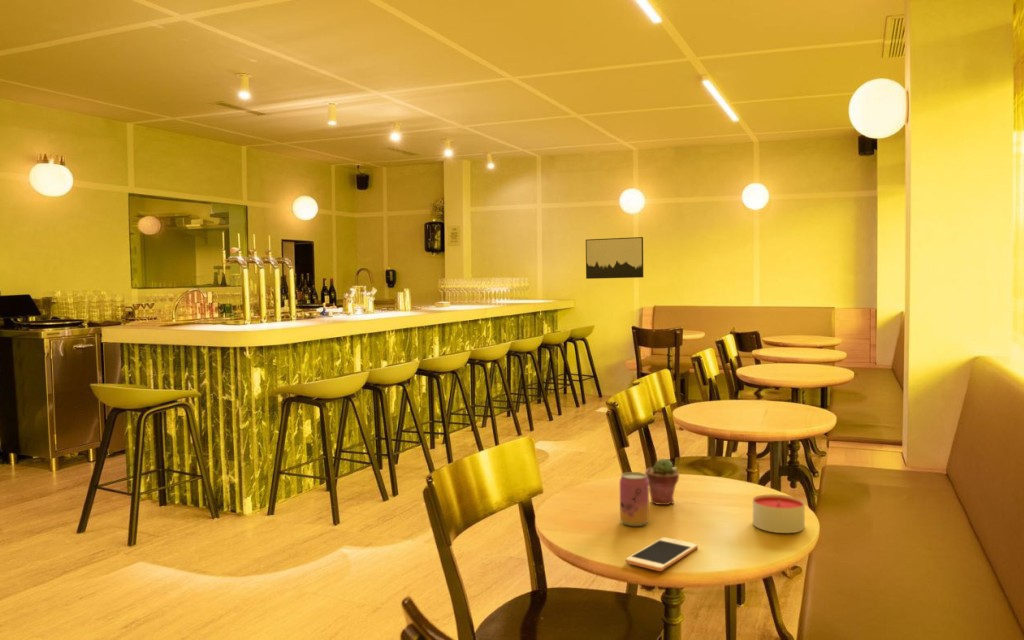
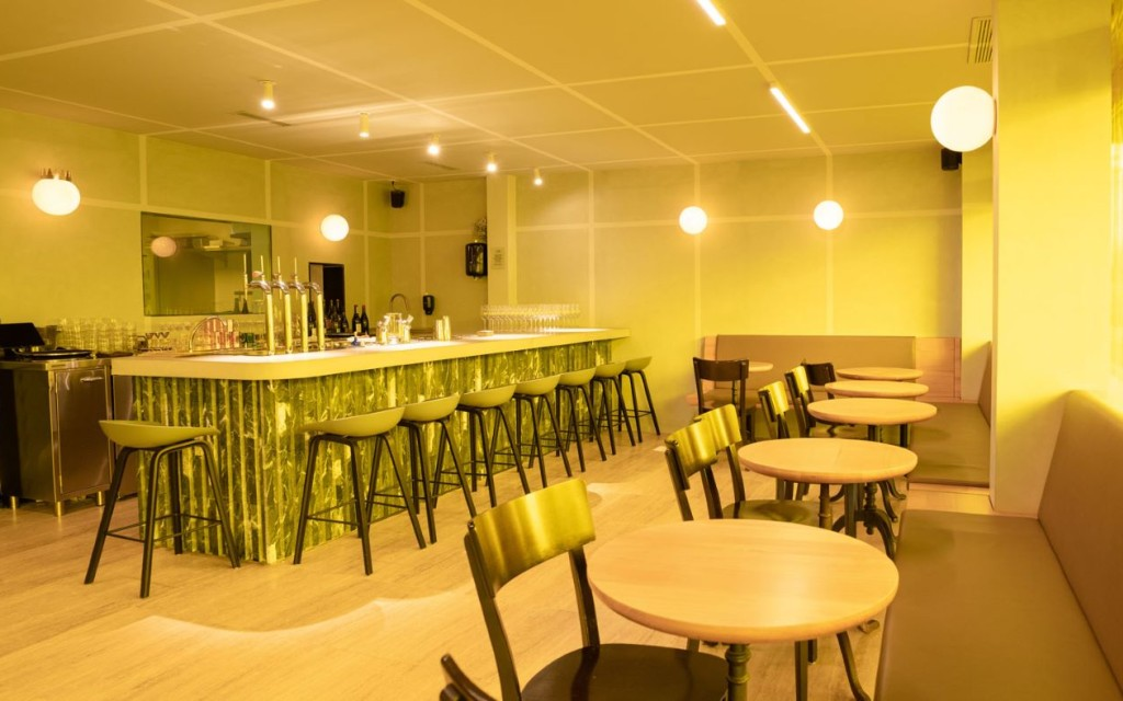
- cell phone [625,536,699,572]
- wall art [585,236,644,280]
- candle [752,493,806,534]
- beer can [619,471,650,527]
- potted succulent [644,458,680,506]
